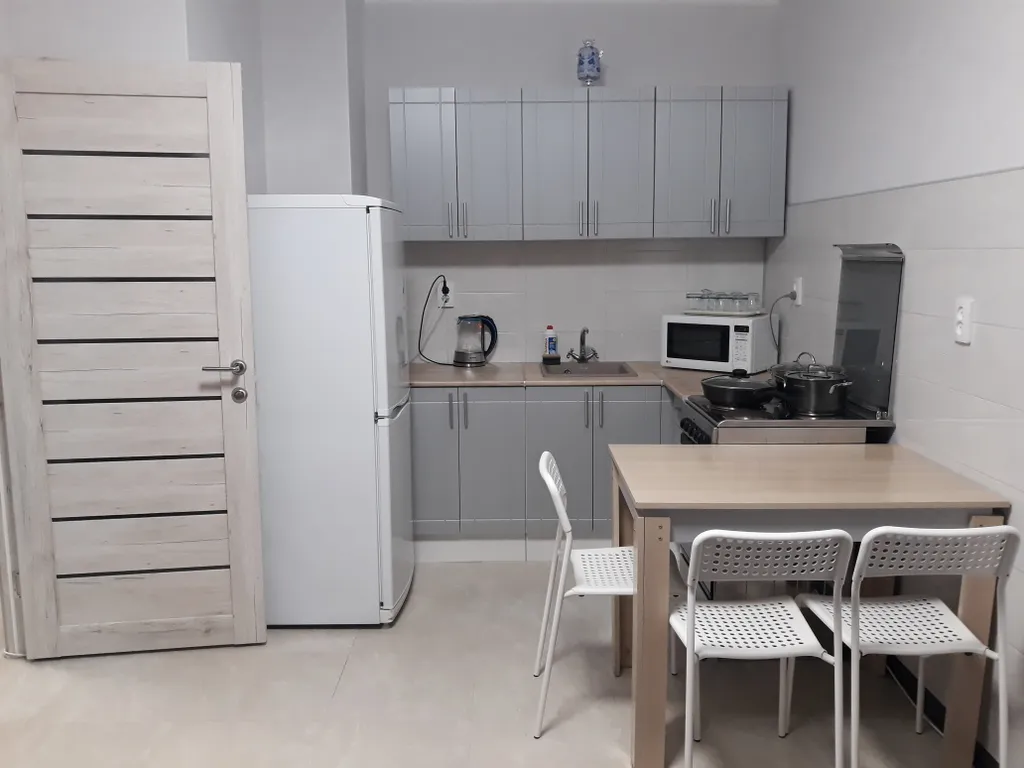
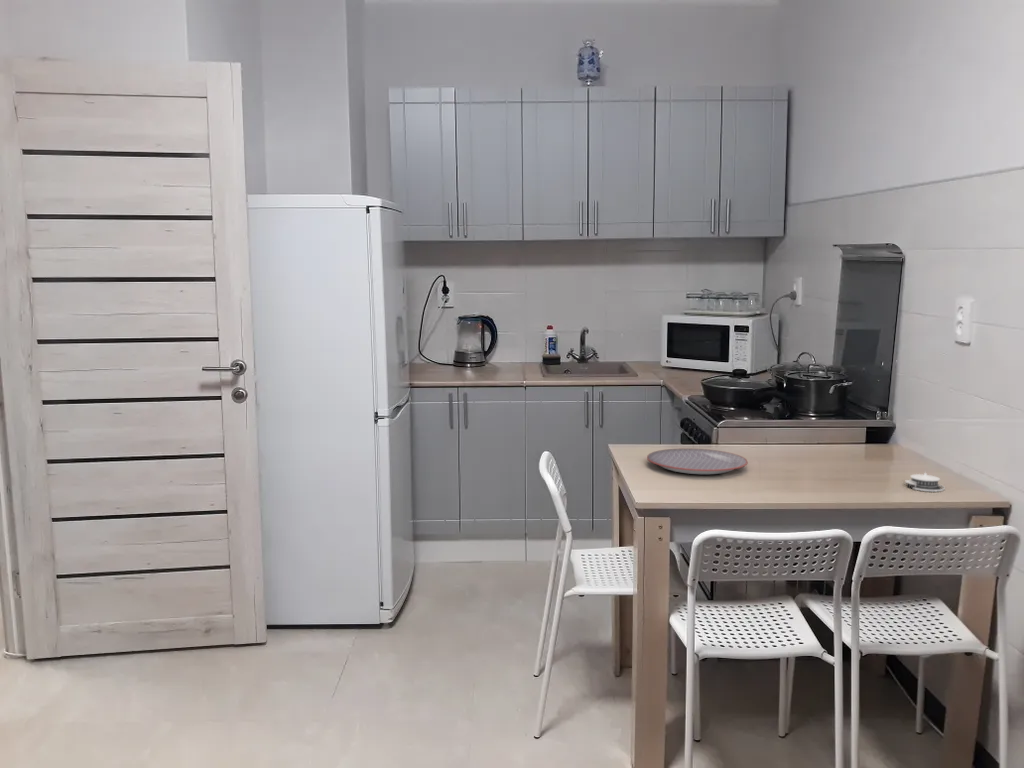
+ plate [646,447,749,475]
+ architectural model [904,470,946,492]
